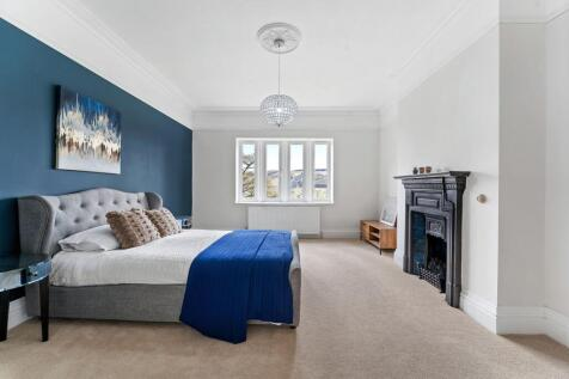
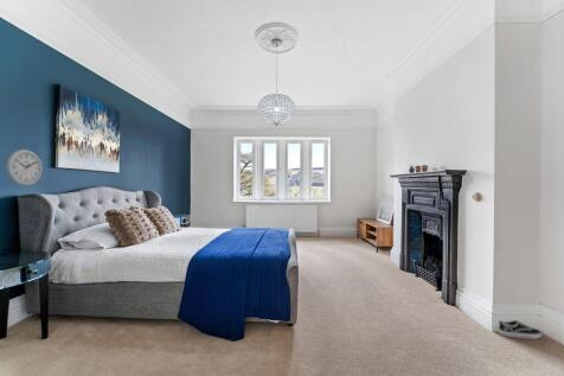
+ wall clock [6,148,44,186]
+ shoe [498,319,543,340]
